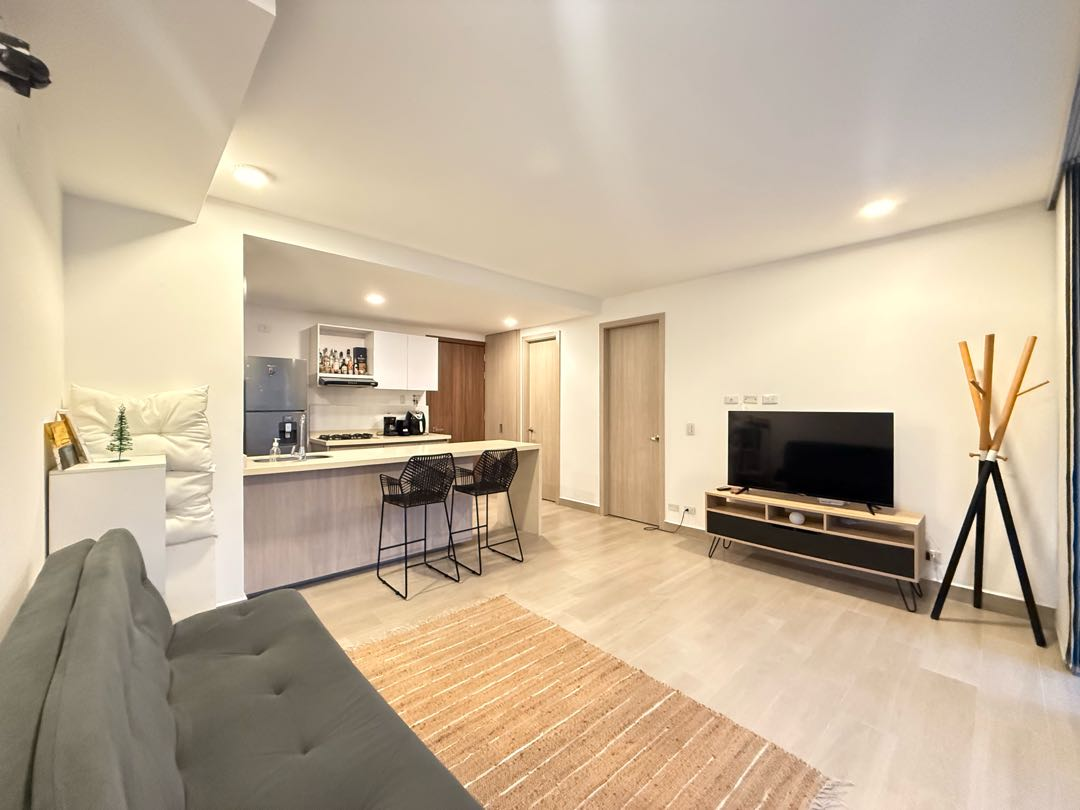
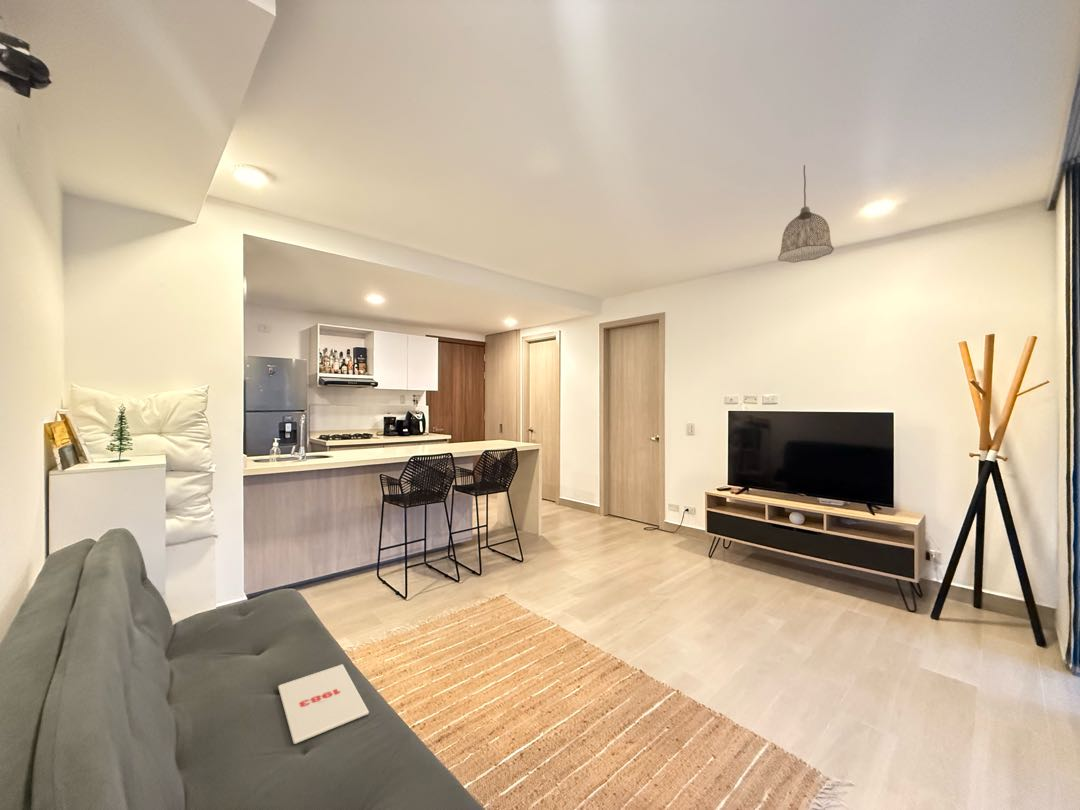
+ magazine [277,664,370,745]
+ pendant lamp [777,164,835,263]
